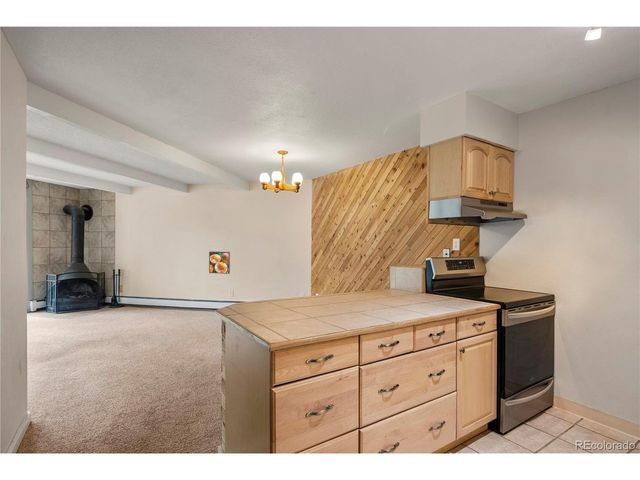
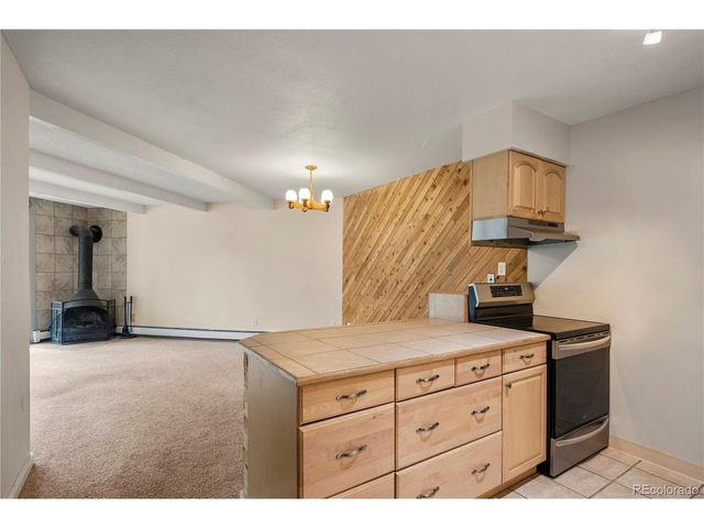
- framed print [208,251,231,275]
